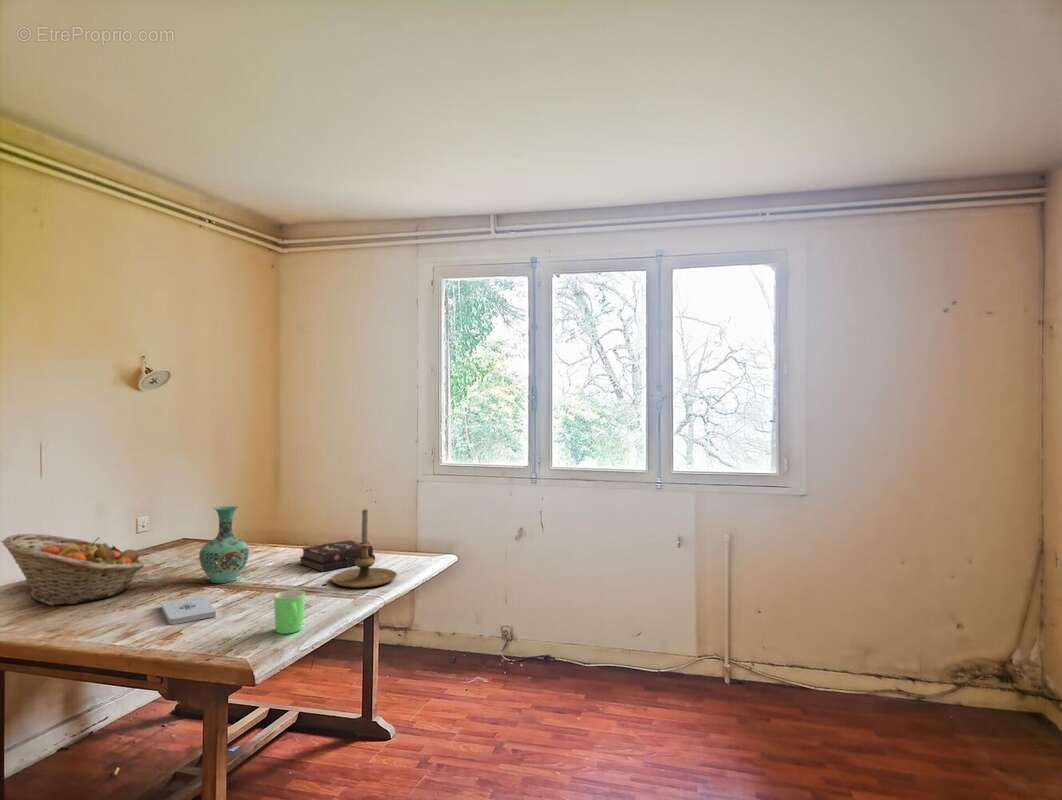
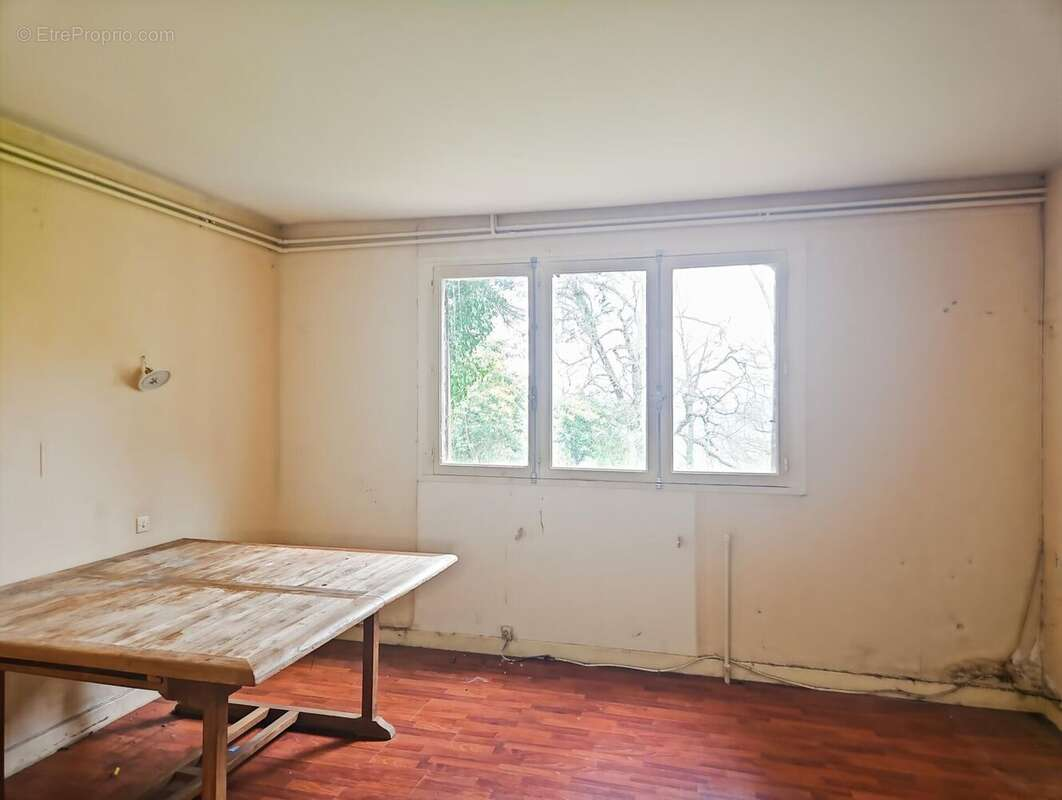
- hardback book [298,539,376,573]
- vase [198,505,250,584]
- mug [273,589,306,635]
- fruit basket [0,533,145,607]
- candle holder [330,509,398,589]
- notepad [160,594,217,625]
